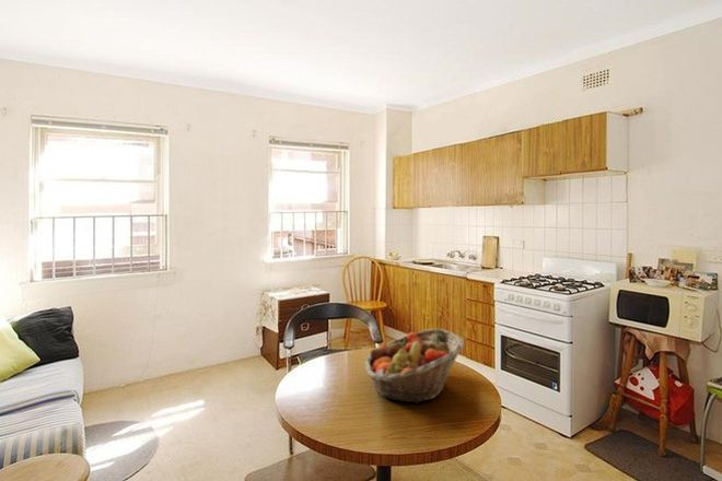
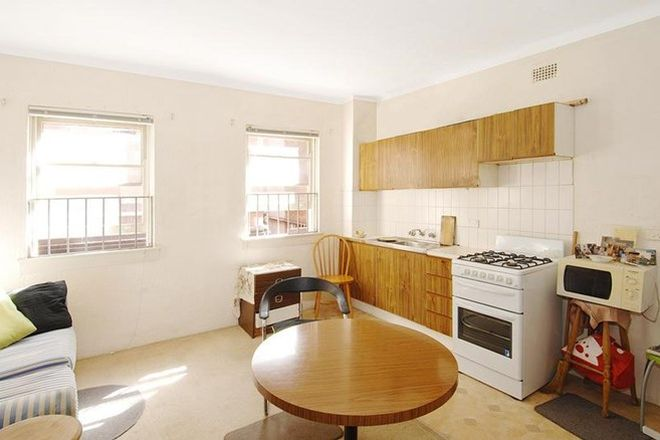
- fruit basket [364,328,465,404]
